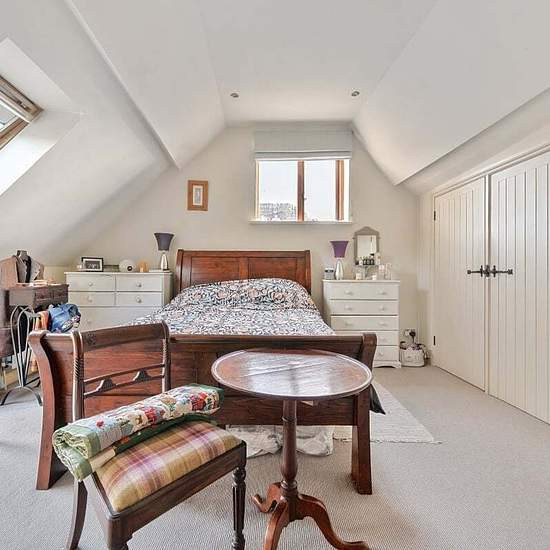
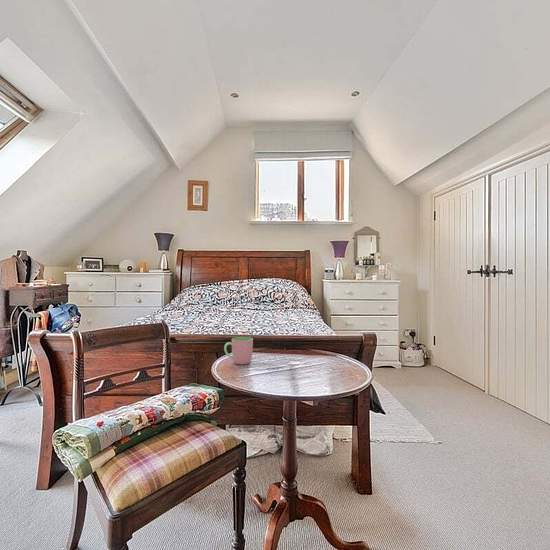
+ cup [223,336,254,365]
